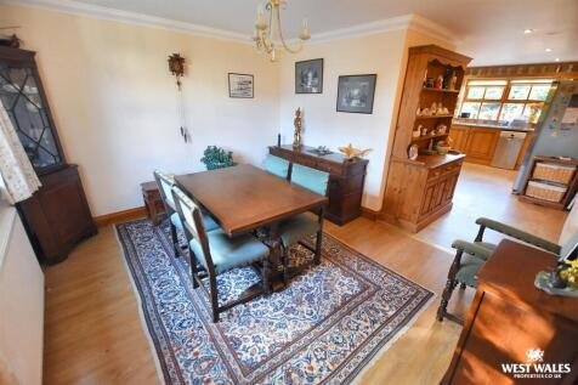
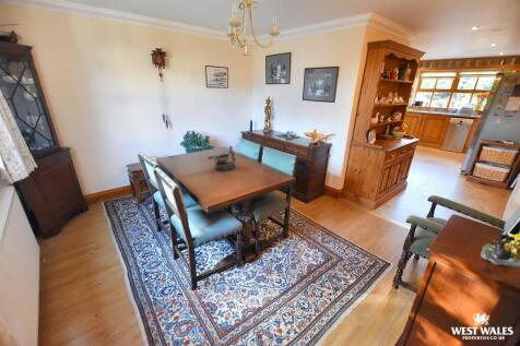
+ decorative bowl [208,145,237,171]
